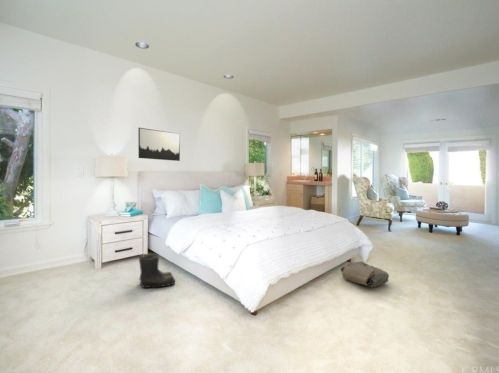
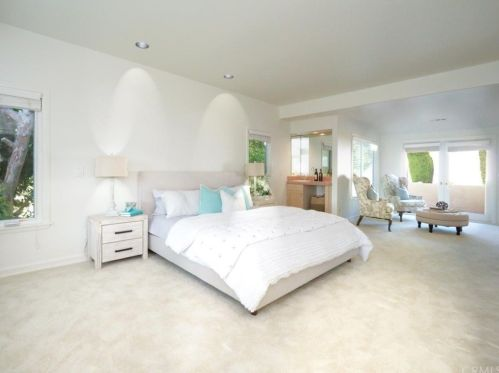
- boots [138,252,176,289]
- wall art [137,127,181,162]
- bag [340,260,390,288]
